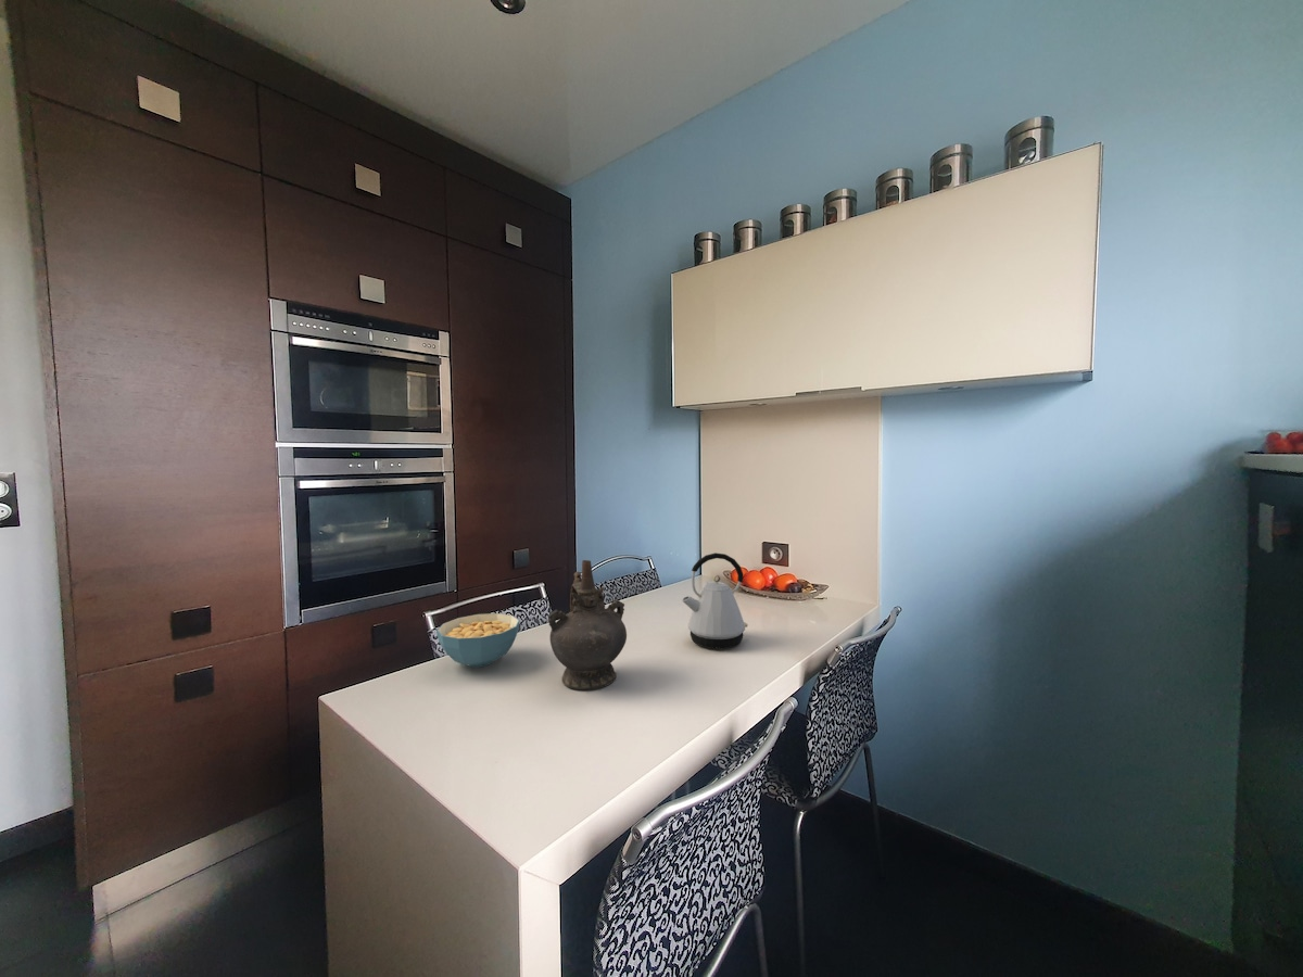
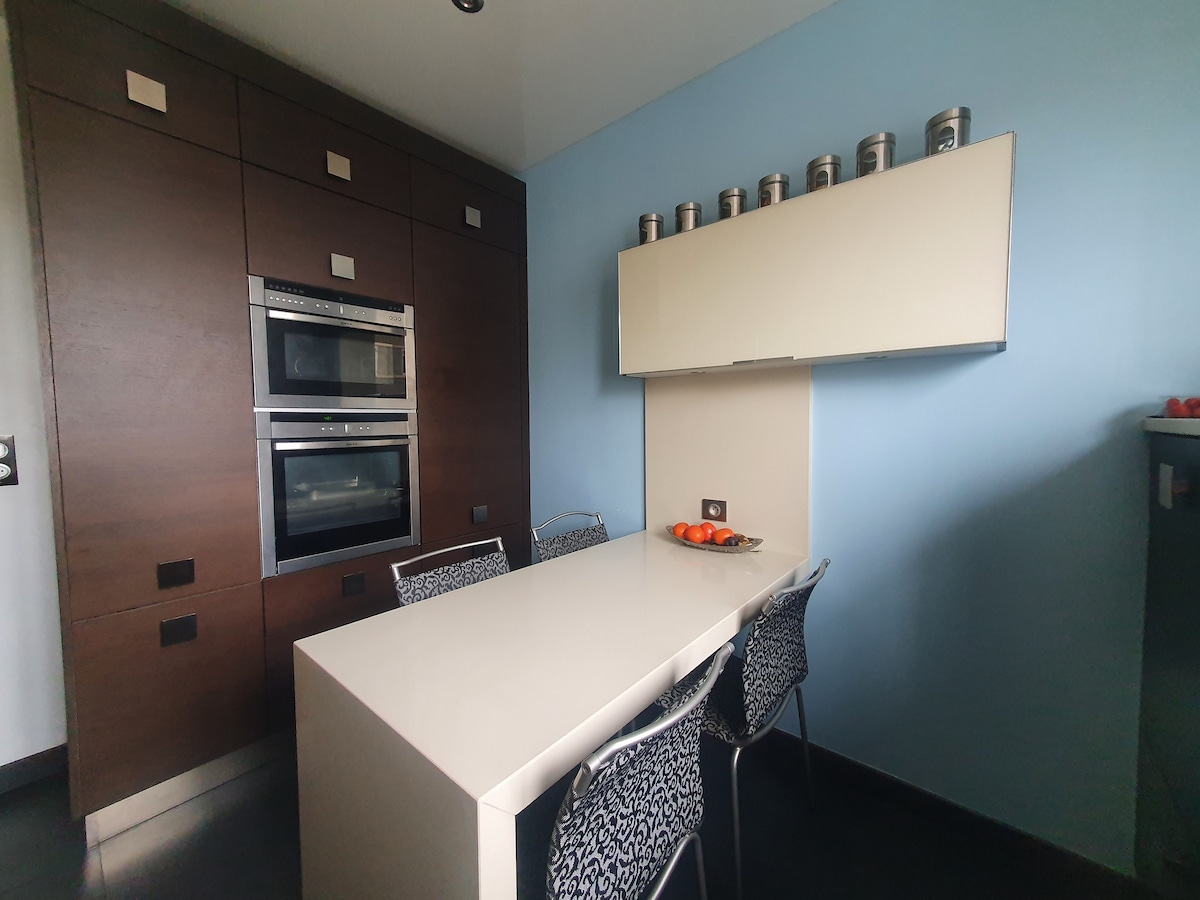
- kettle [681,551,749,650]
- cereal bowl [435,612,521,669]
- ceremonial vessel [547,559,628,690]
